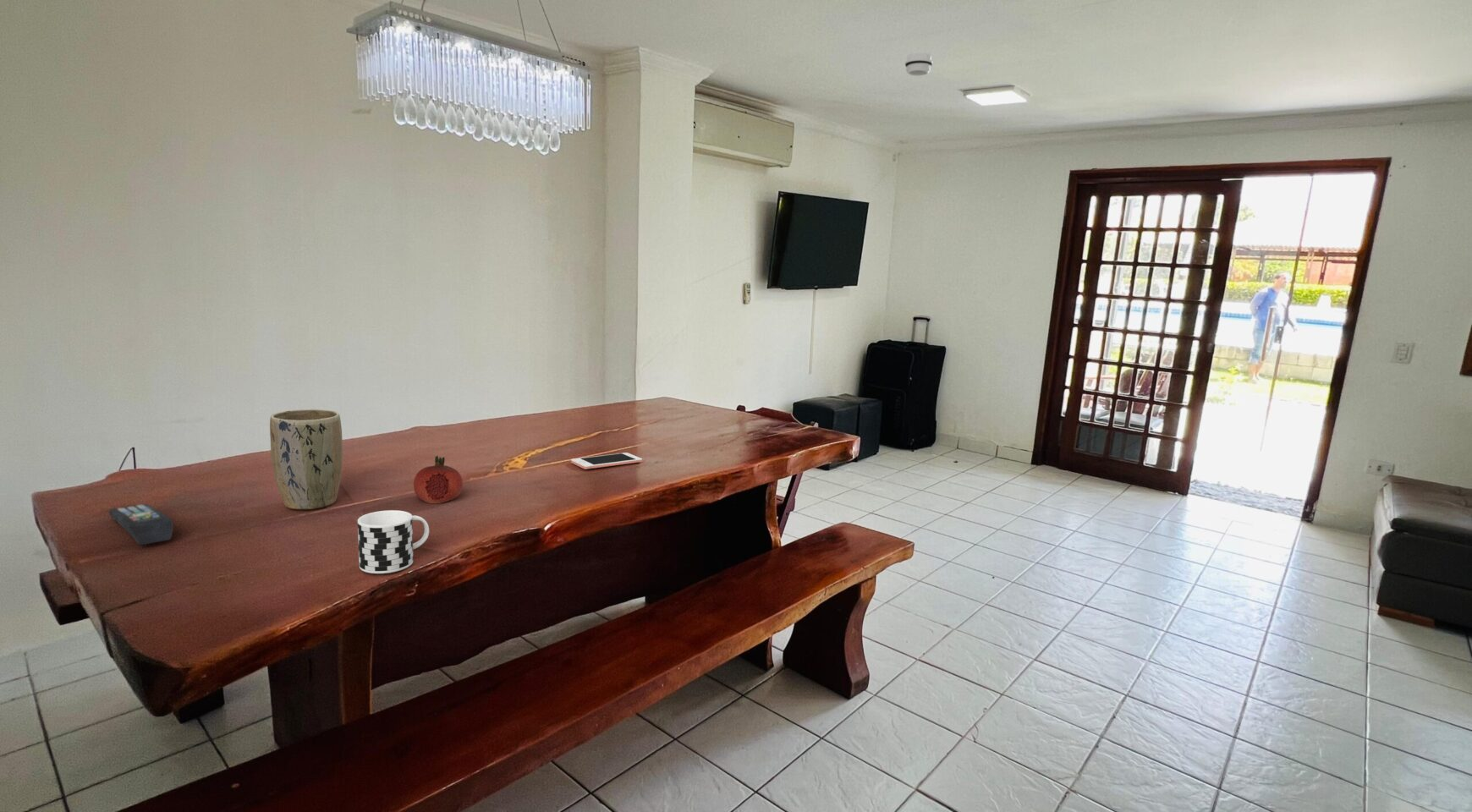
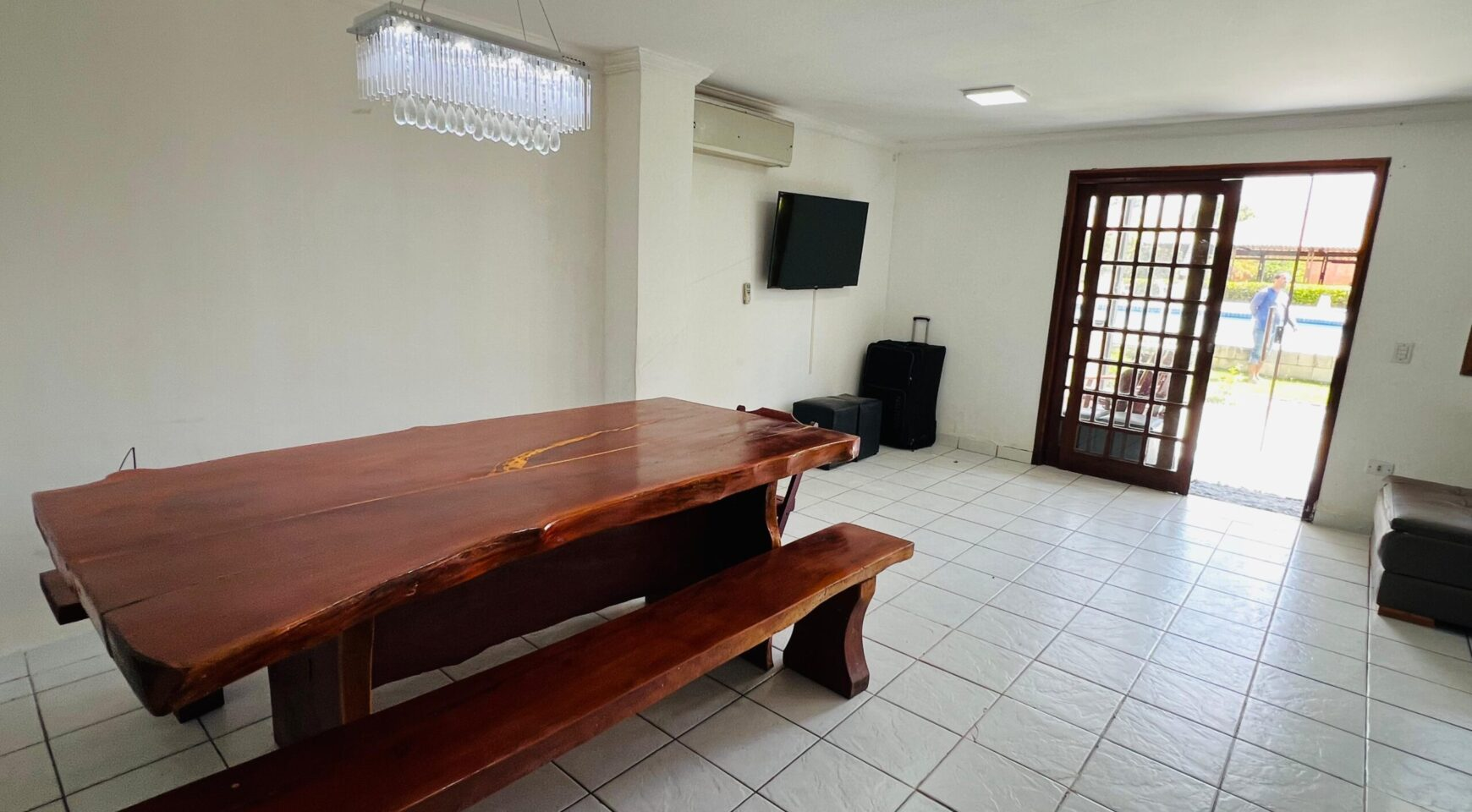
- remote control [108,503,174,546]
- cell phone [570,452,643,470]
- plant pot [269,409,343,510]
- smoke detector [904,52,934,76]
- cup [357,509,430,574]
- fruit [413,455,464,504]
